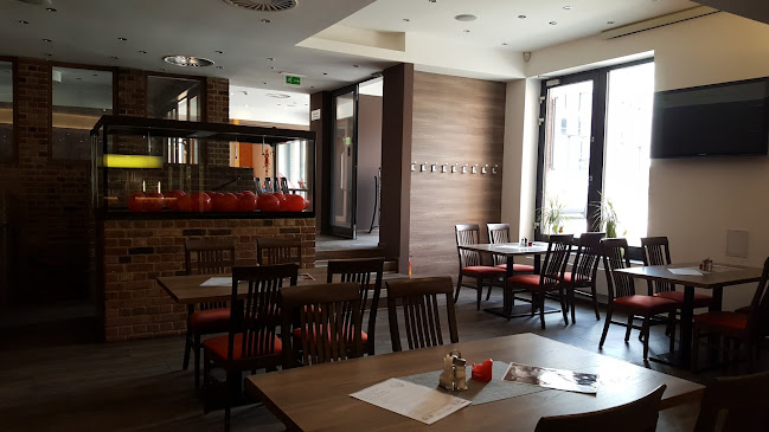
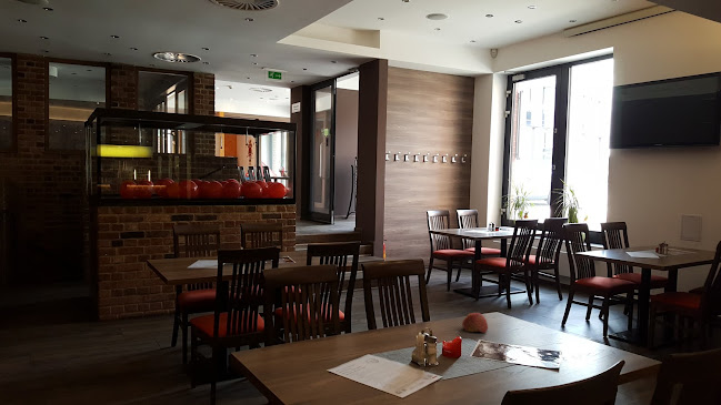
+ apple [461,312,489,334]
